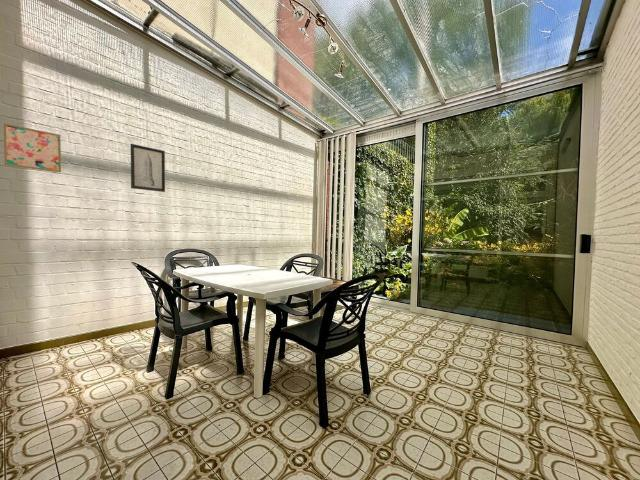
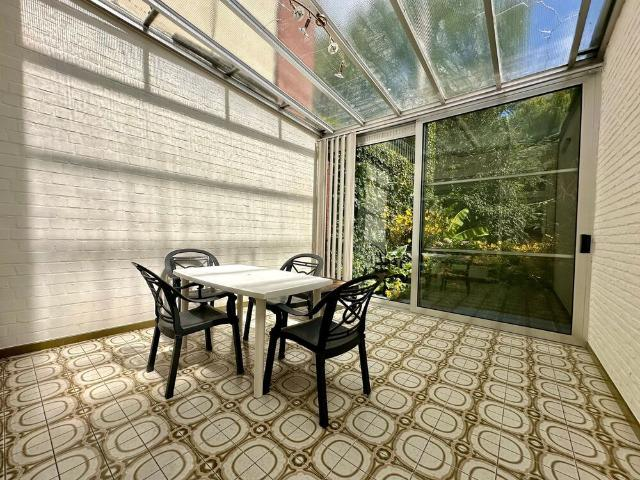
- wall art [3,122,62,174]
- wall art [130,143,166,193]
